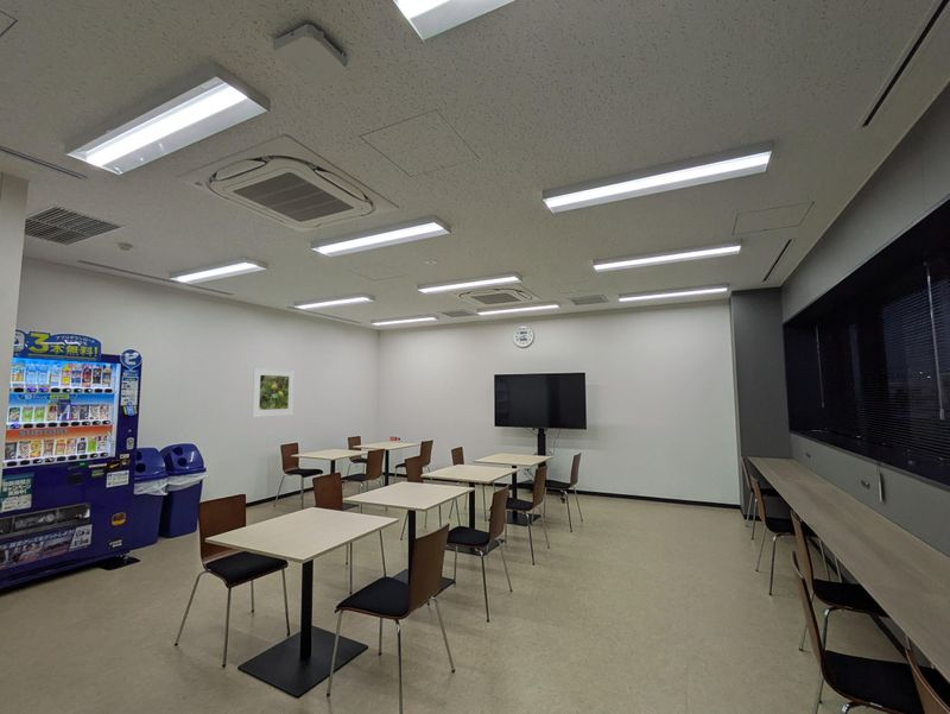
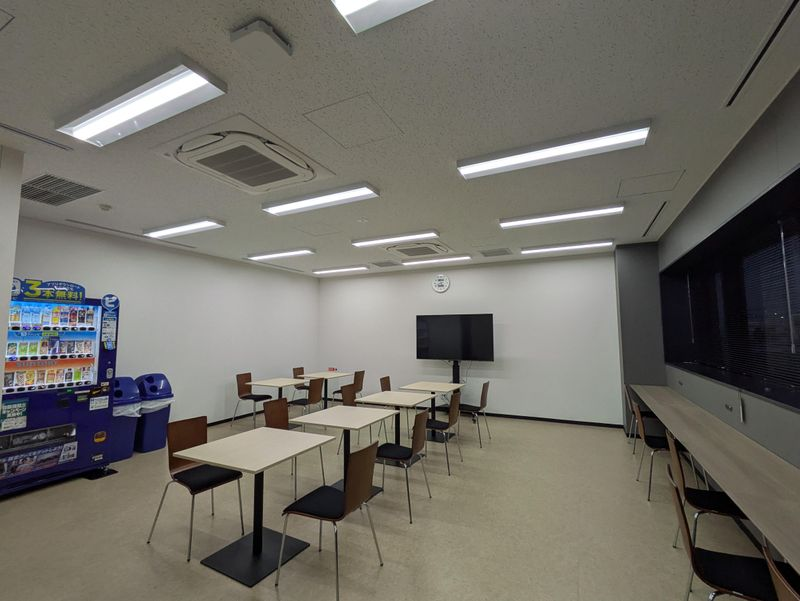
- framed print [251,367,296,418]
